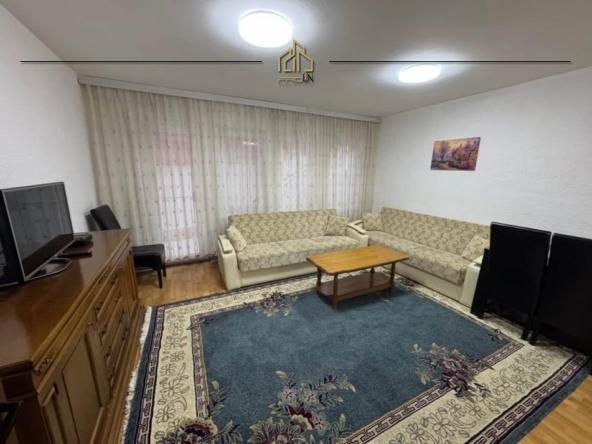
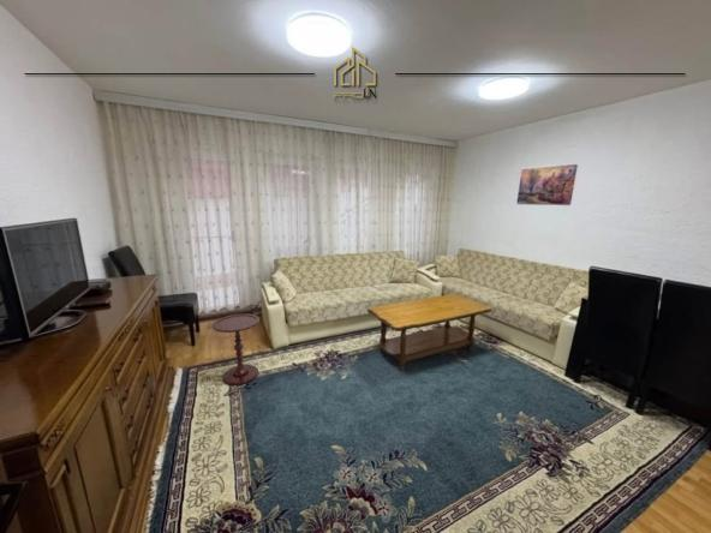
+ side table [211,313,261,387]
